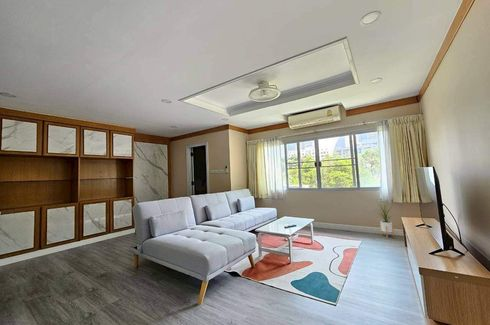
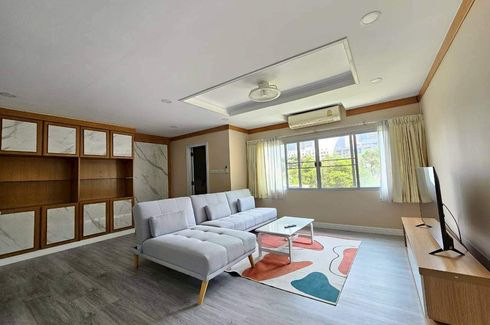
- house plant [375,198,398,237]
